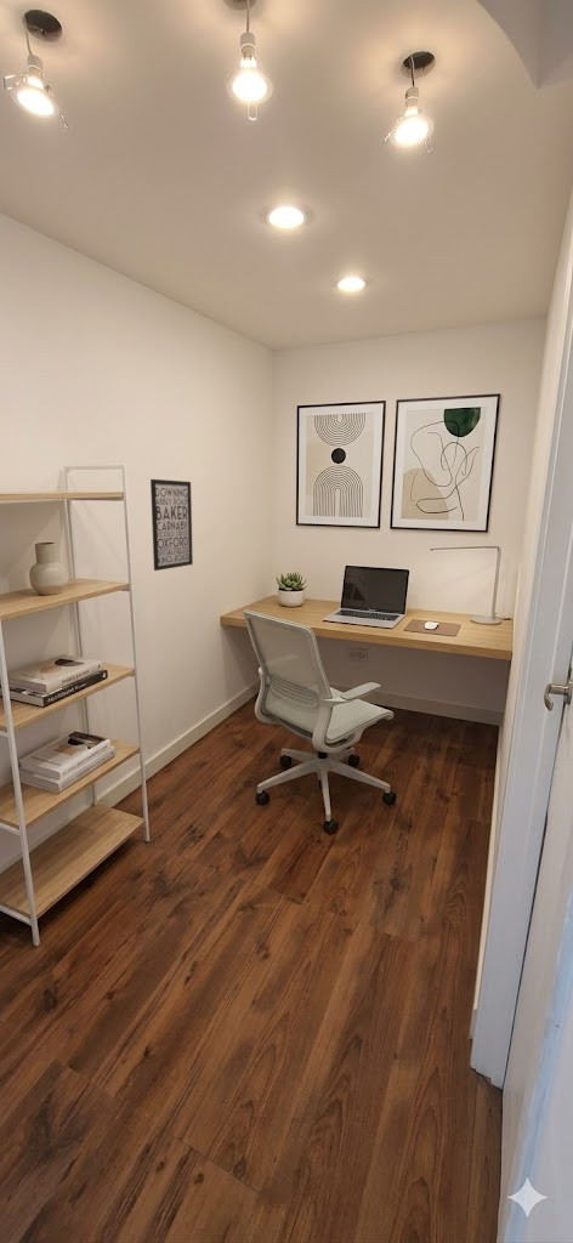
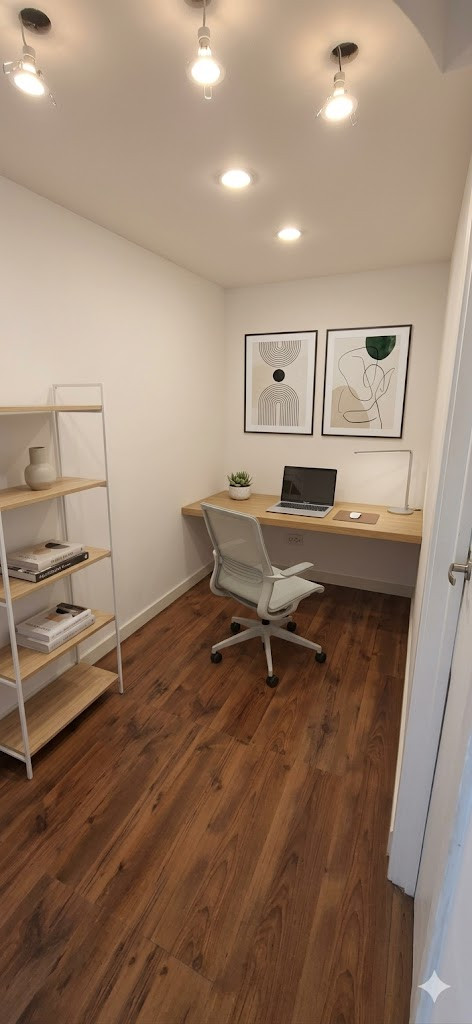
- wall art [149,478,194,572]
